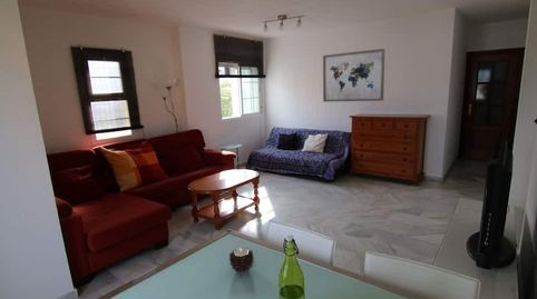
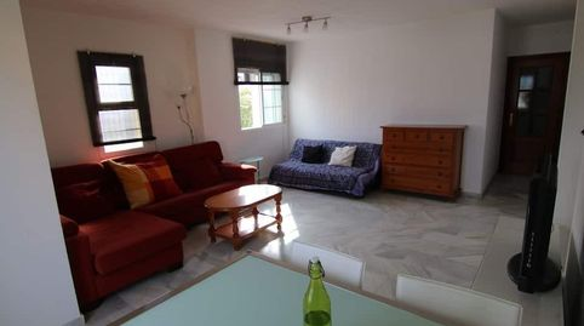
- candle [228,247,255,275]
- wall art [322,48,385,102]
